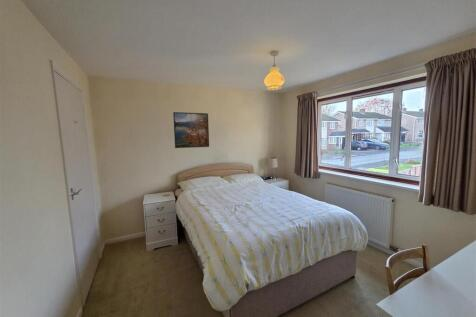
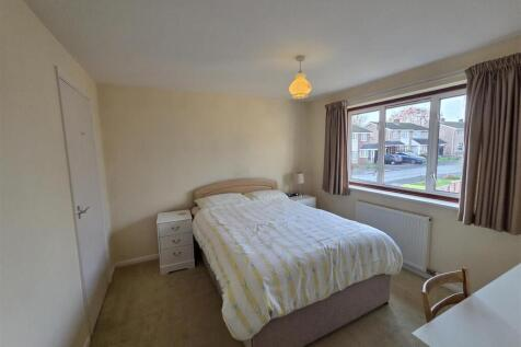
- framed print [172,111,210,149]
